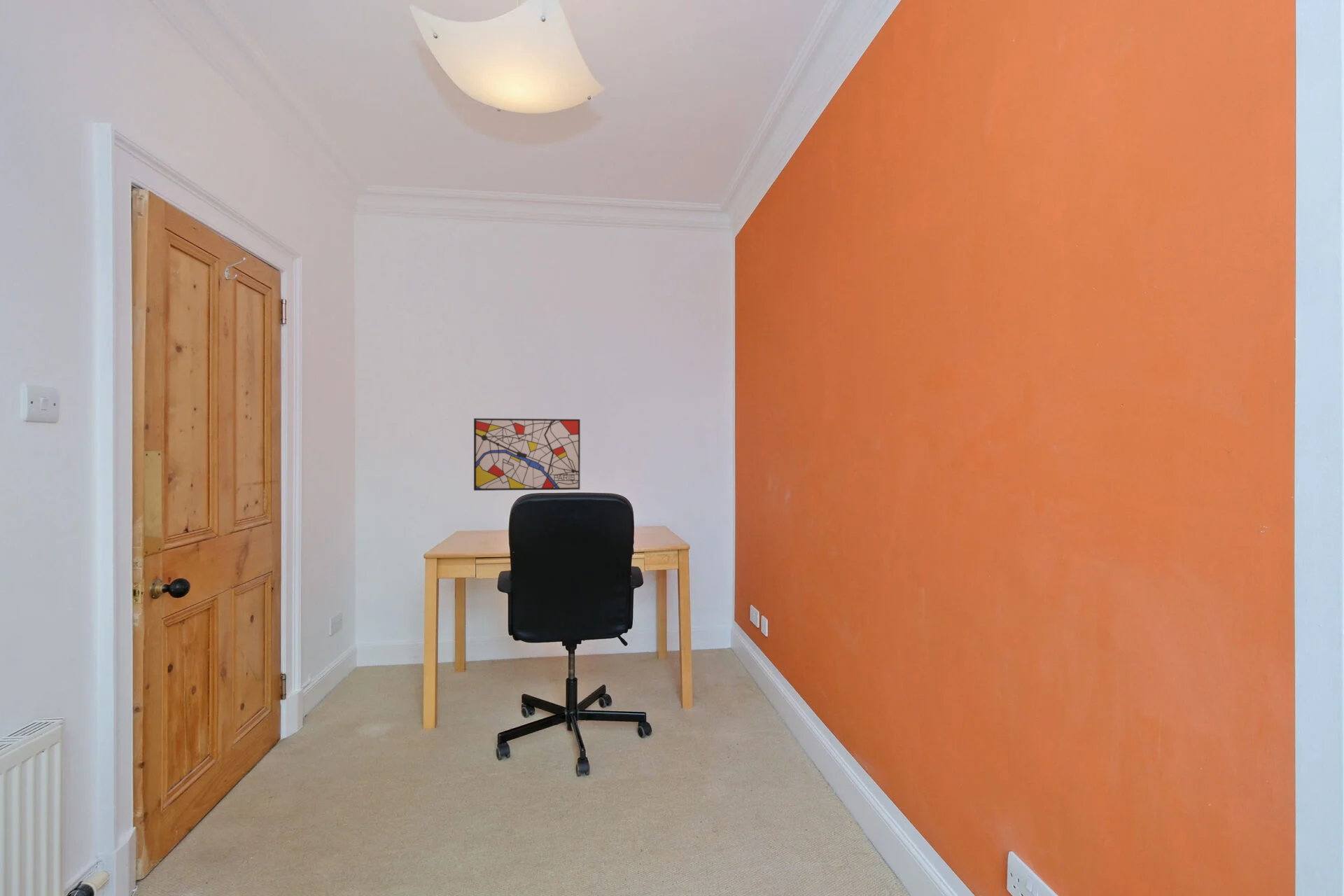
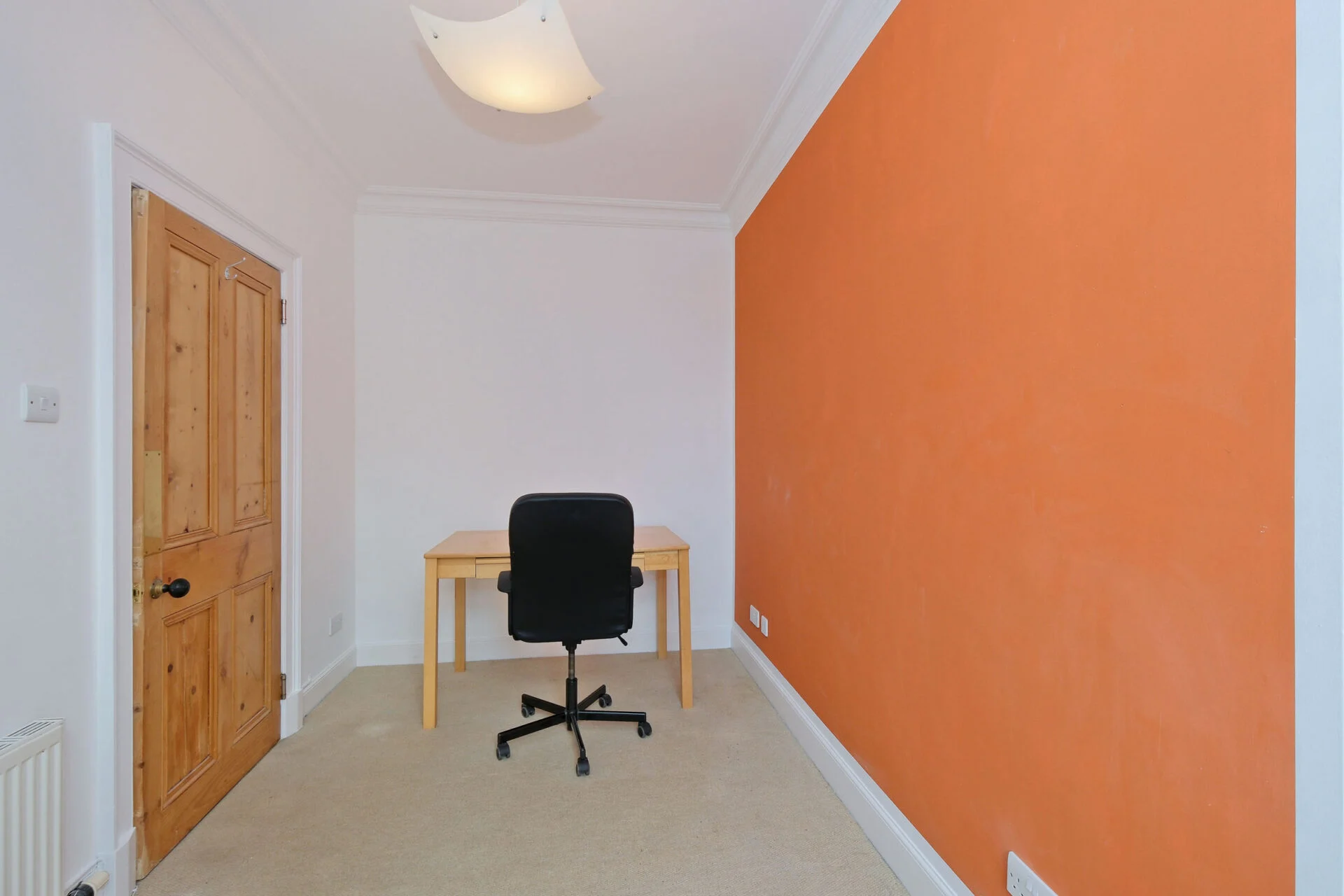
- wall art [473,418,581,491]
